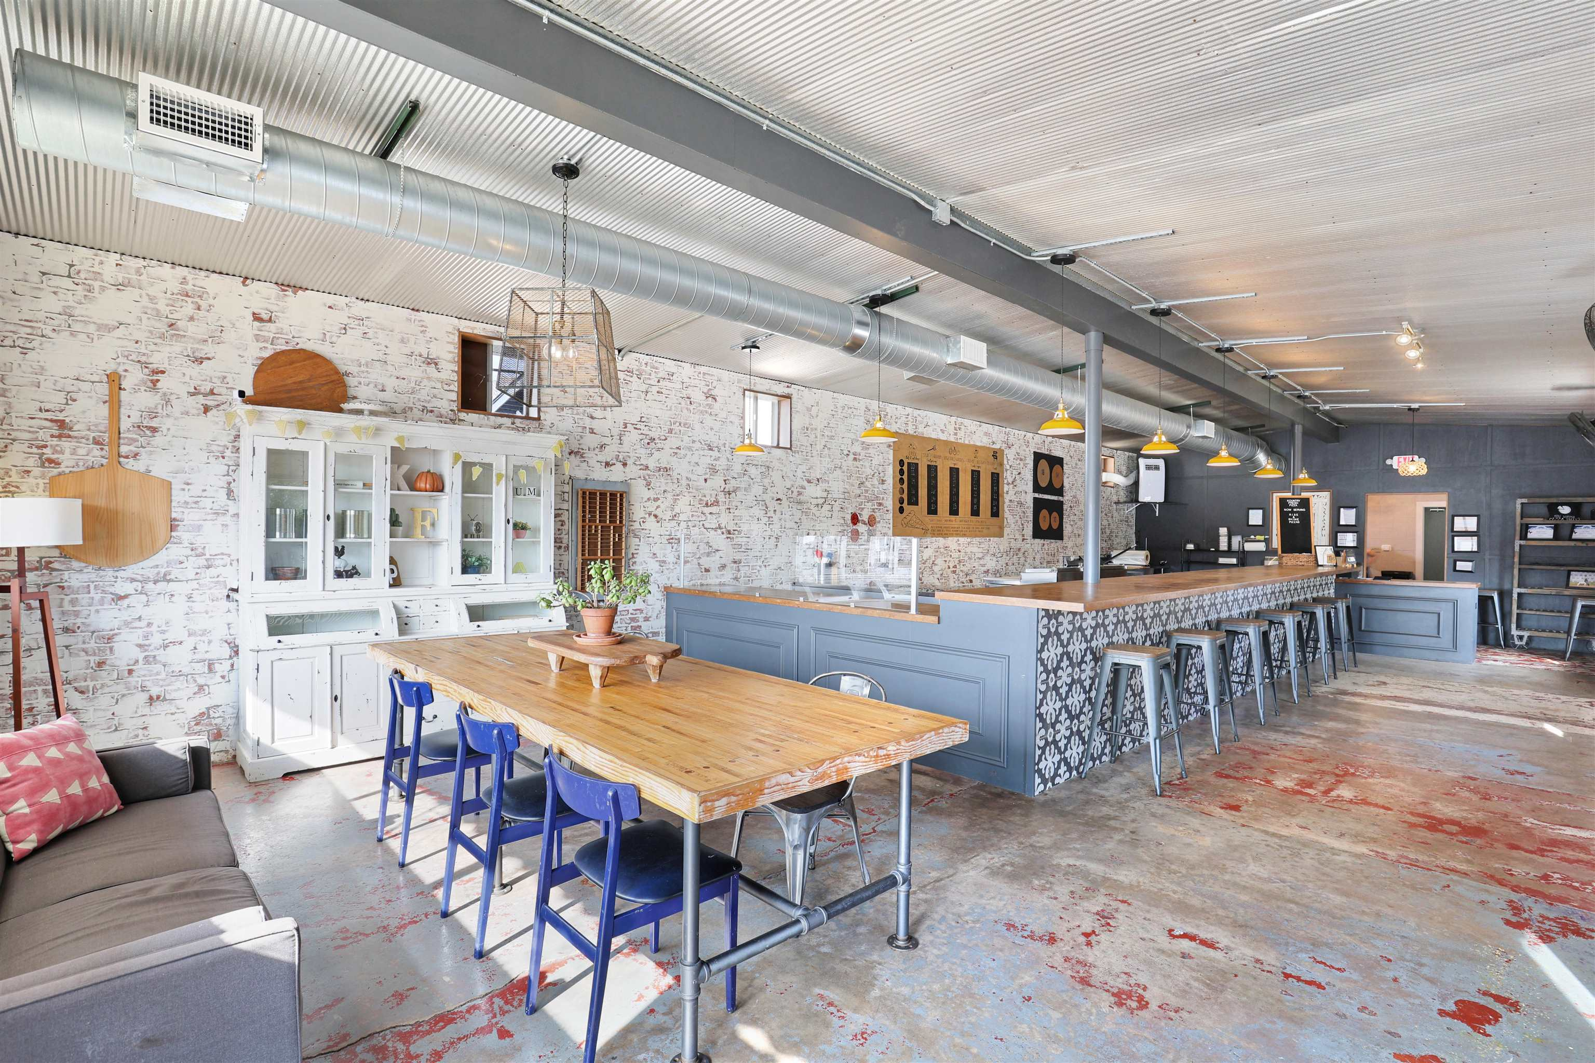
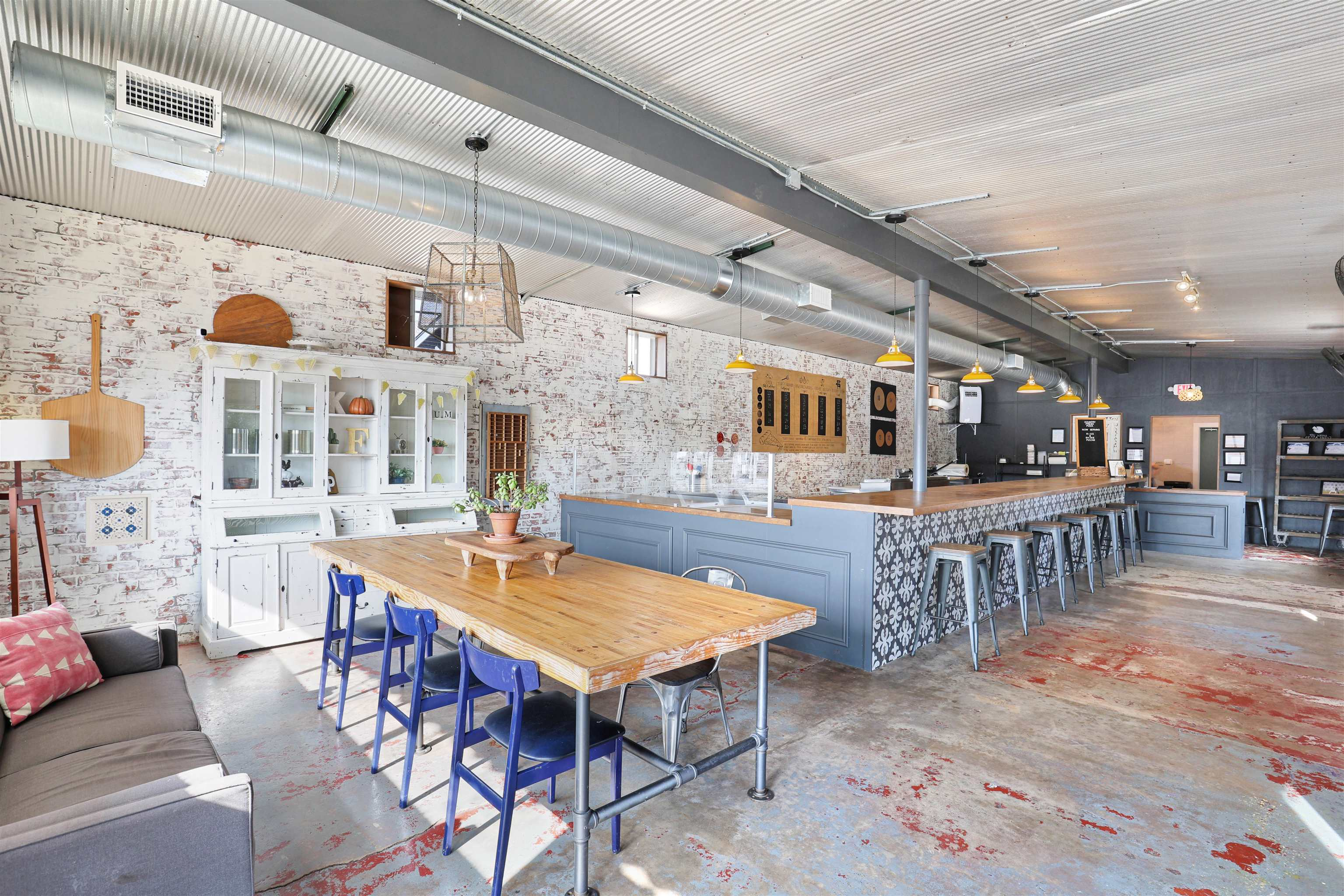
+ wall art [85,493,152,548]
